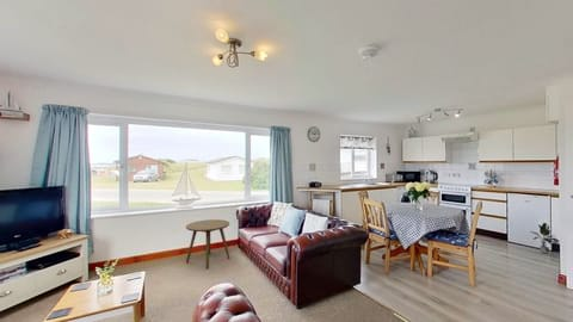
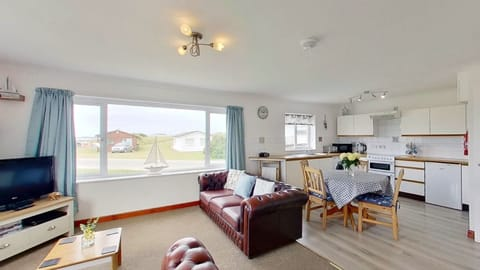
- side table [185,218,230,270]
- potted plant [529,222,560,254]
